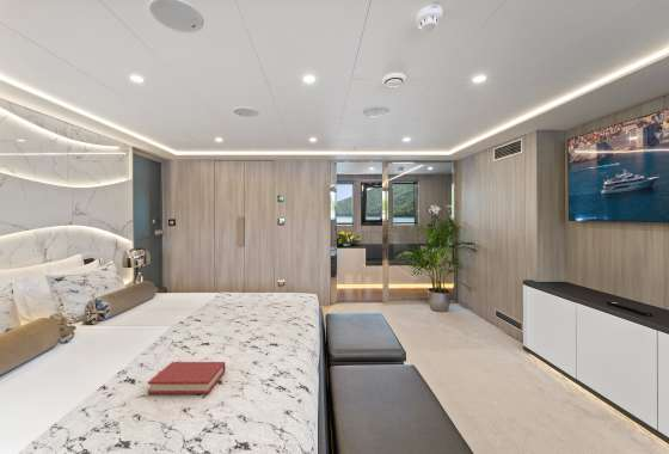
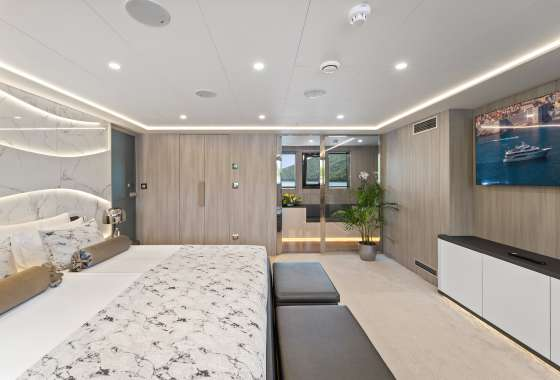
- hardback book [147,361,226,395]
